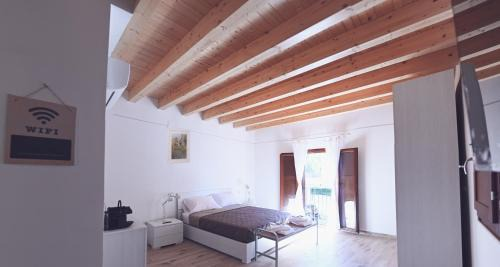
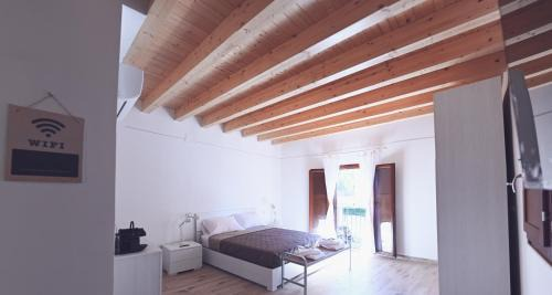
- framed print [166,128,191,165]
